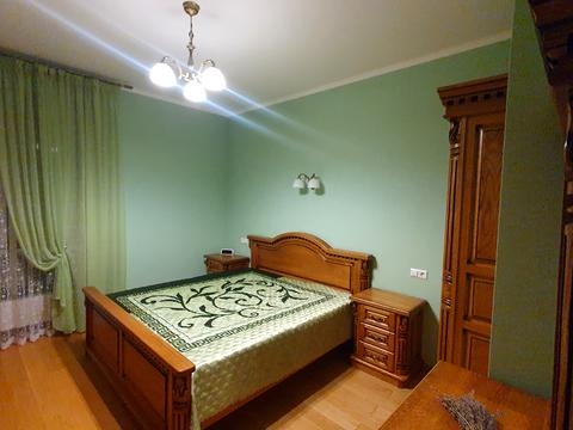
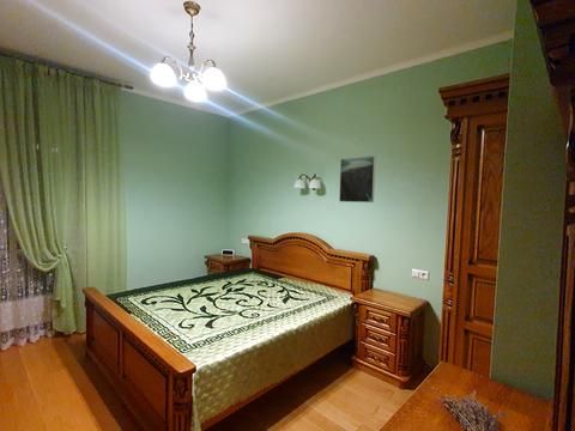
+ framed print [338,154,376,204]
